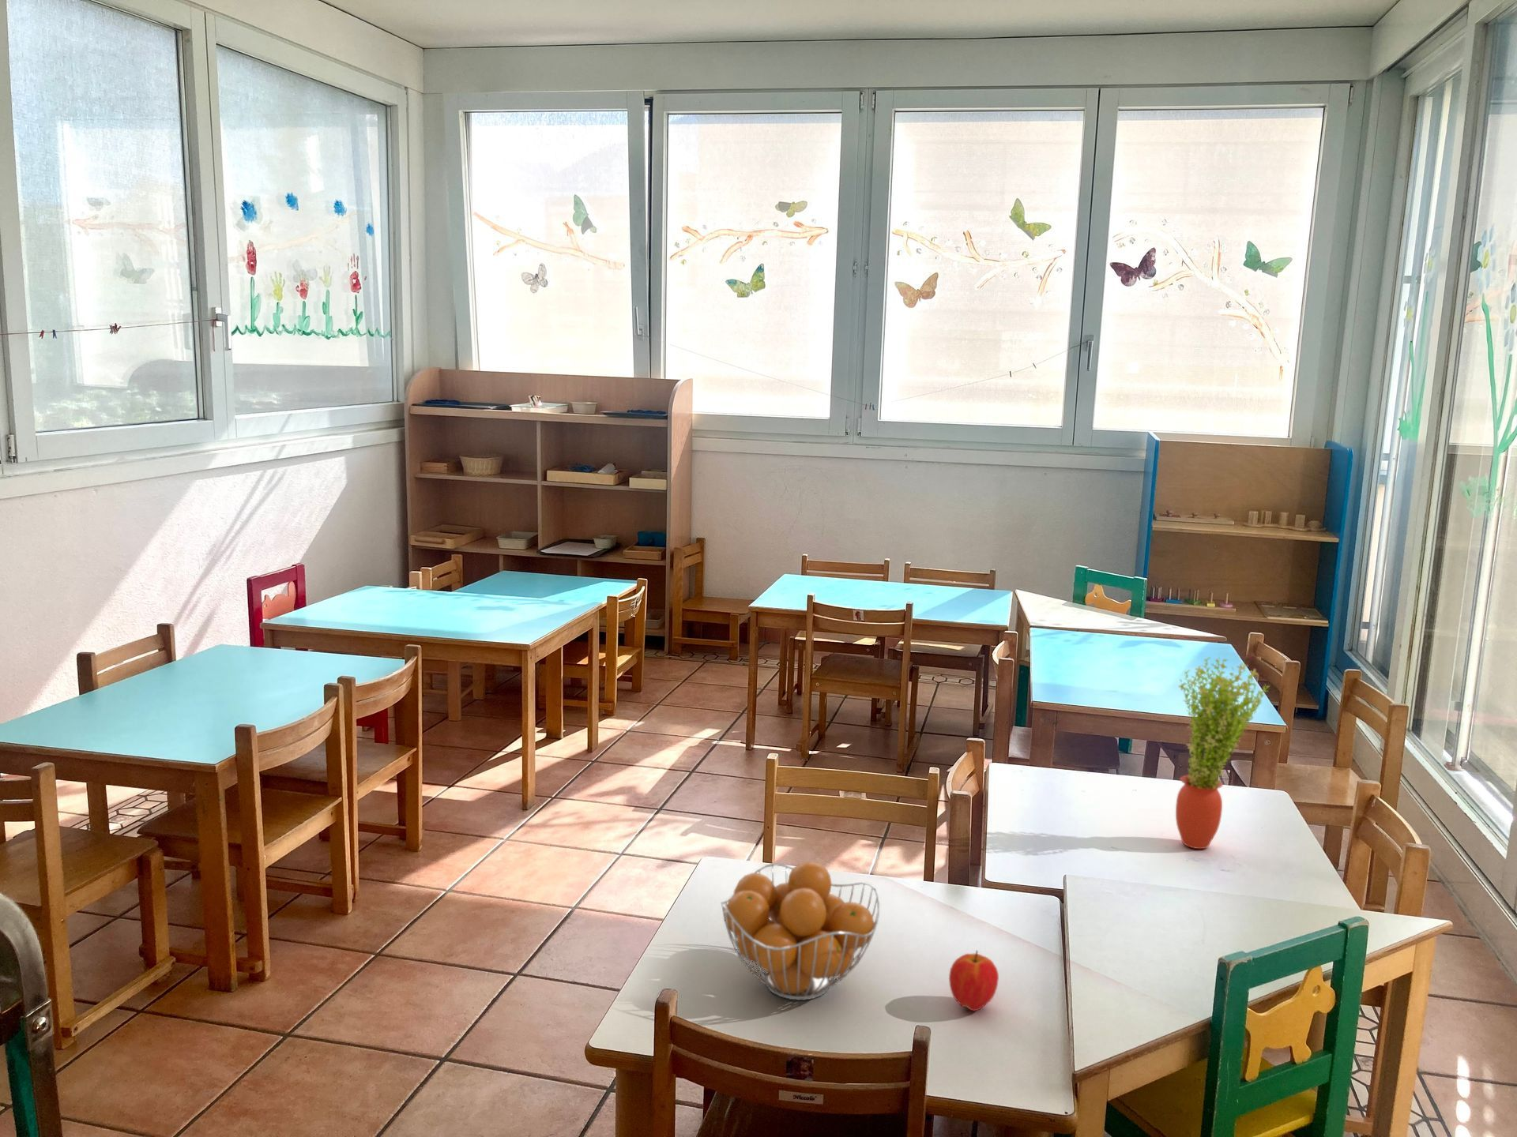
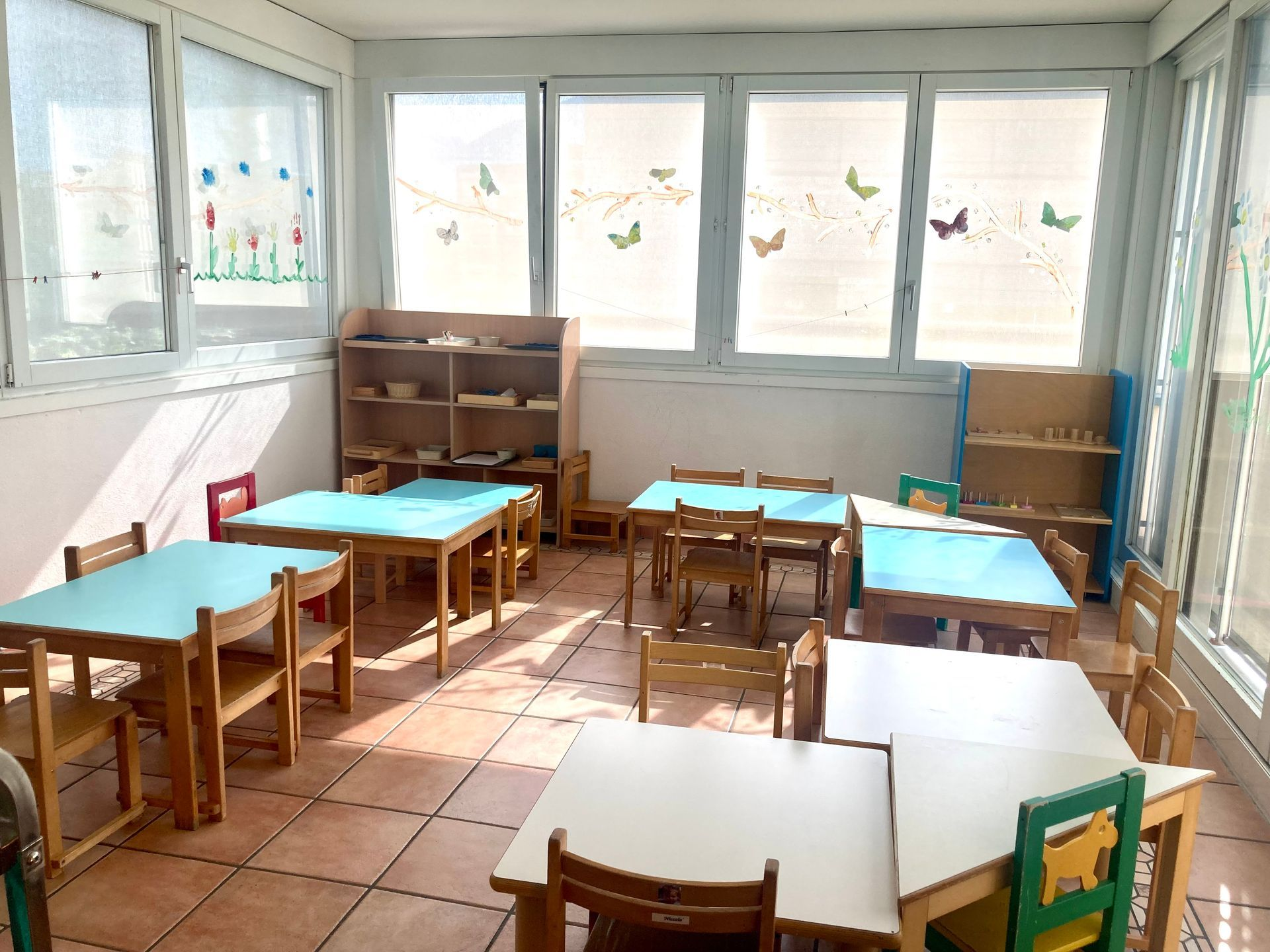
- fruit basket [720,861,880,1001]
- potted plant [1175,654,1271,849]
- apple [948,949,1000,1012]
